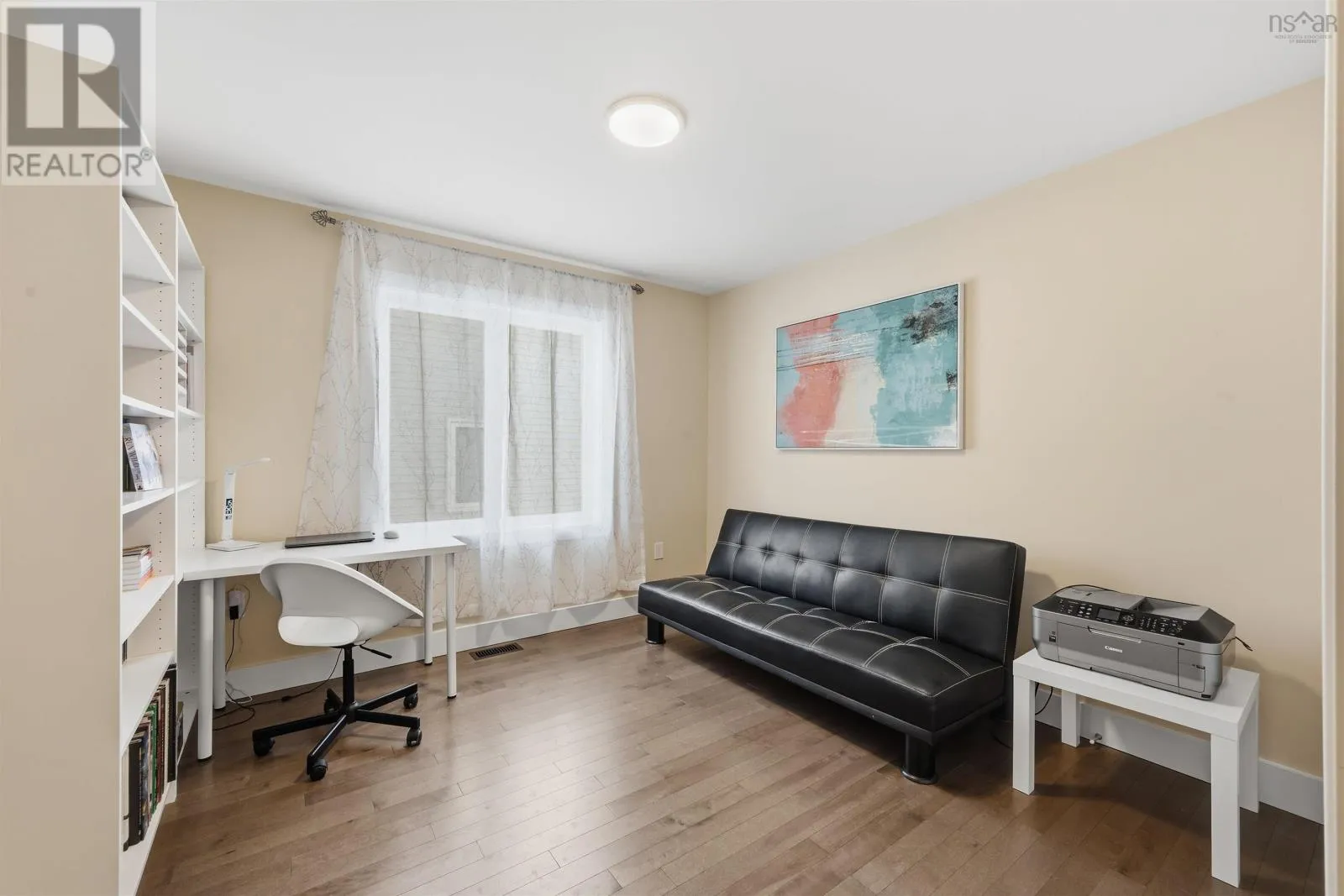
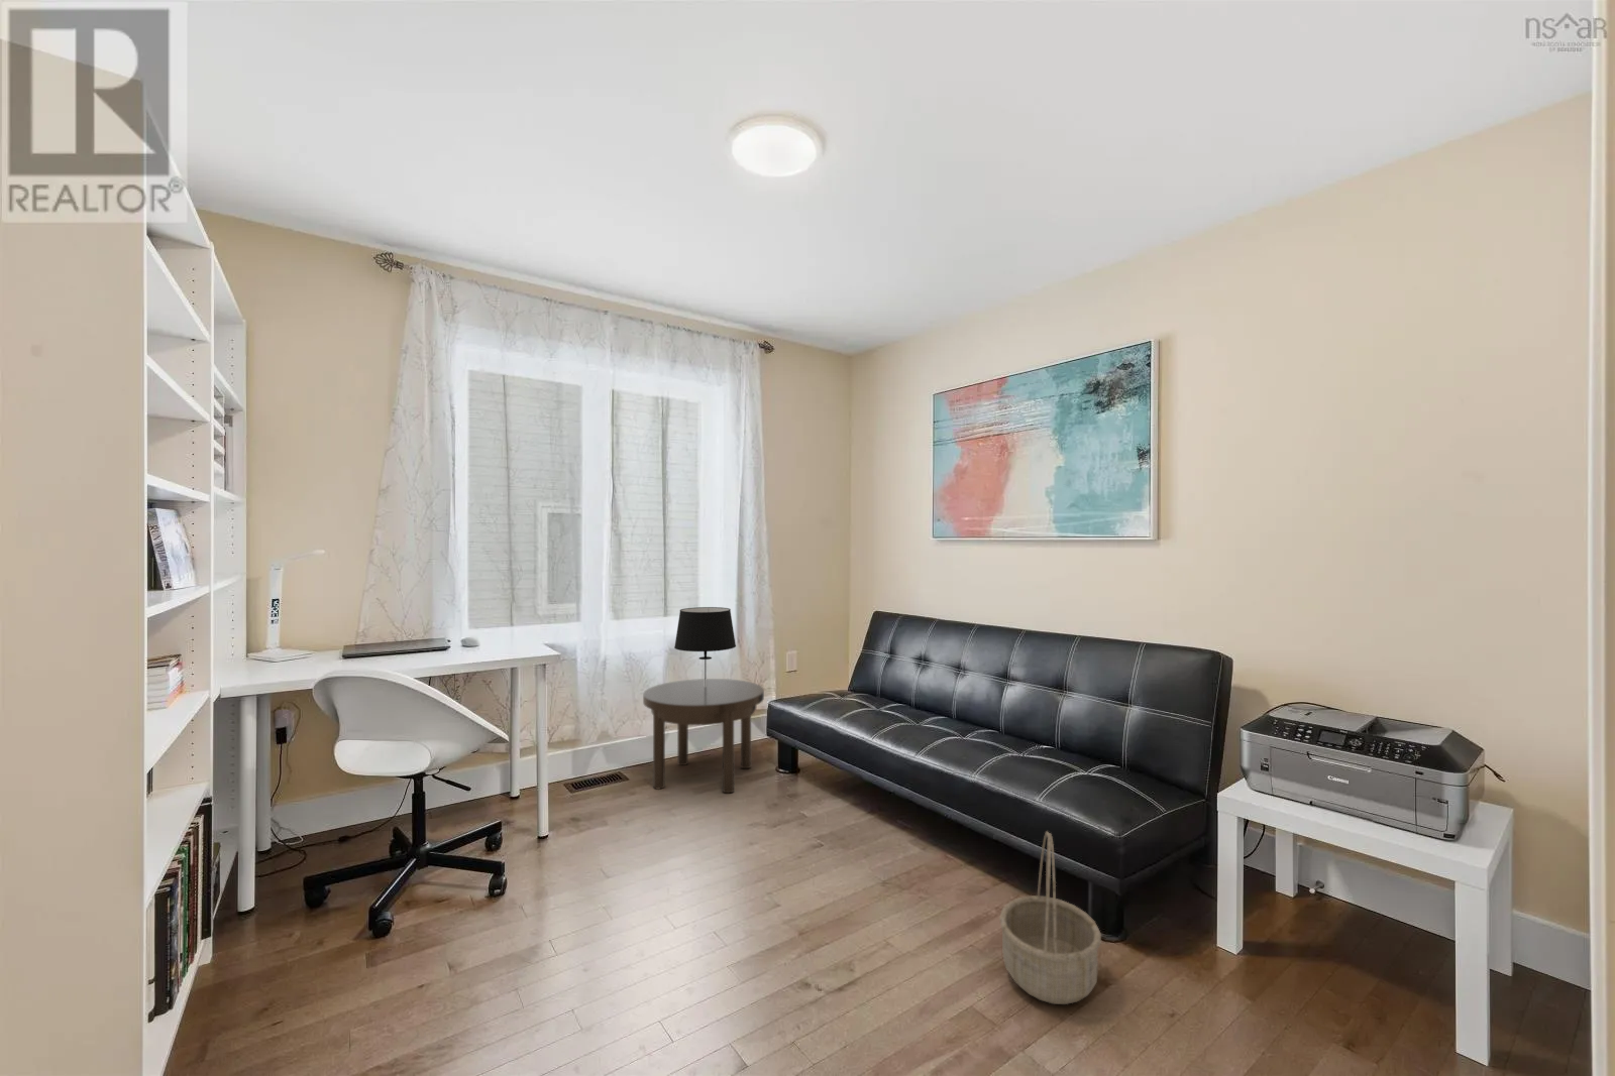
+ table lamp [673,606,737,687]
+ side table [642,677,765,794]
+ basket [999,830,1102,1005]
